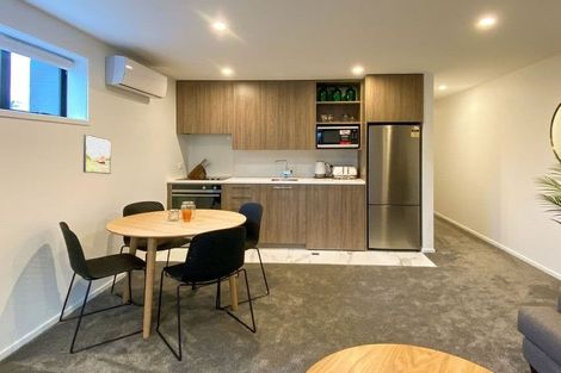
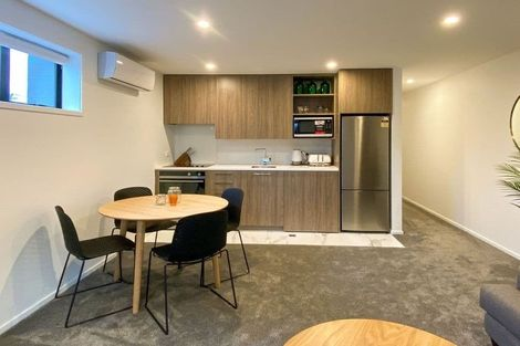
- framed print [82,133,112,175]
